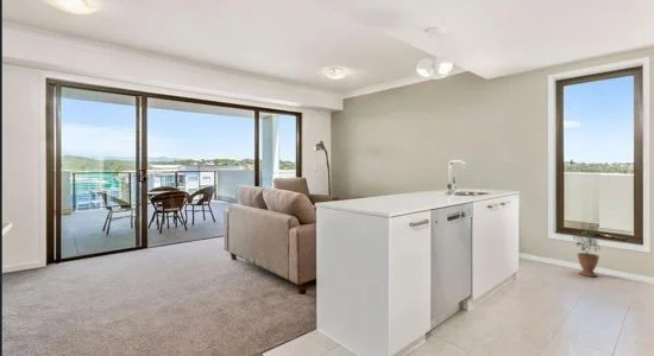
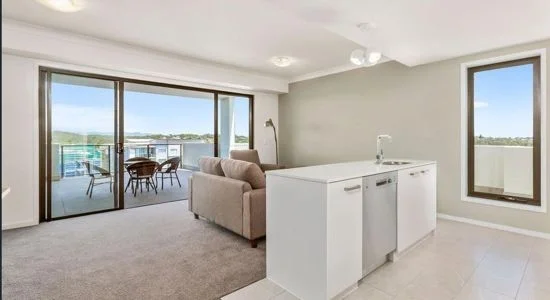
- potted plant [572,224,602,278]
